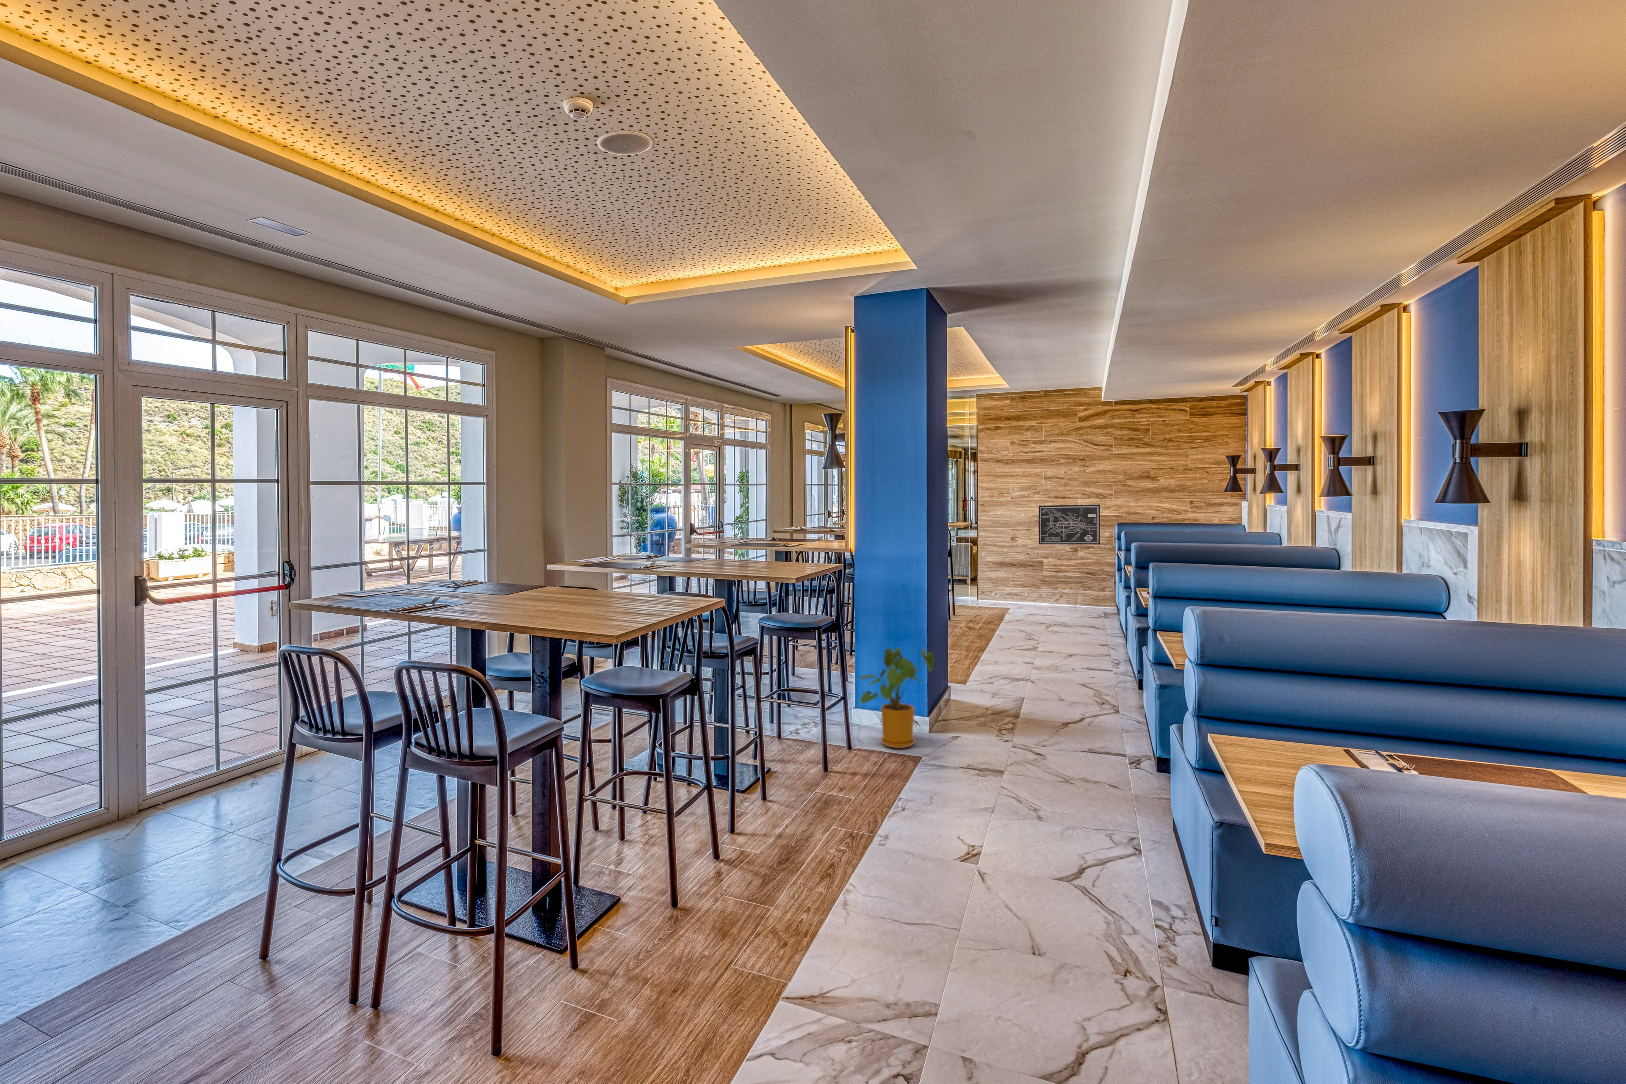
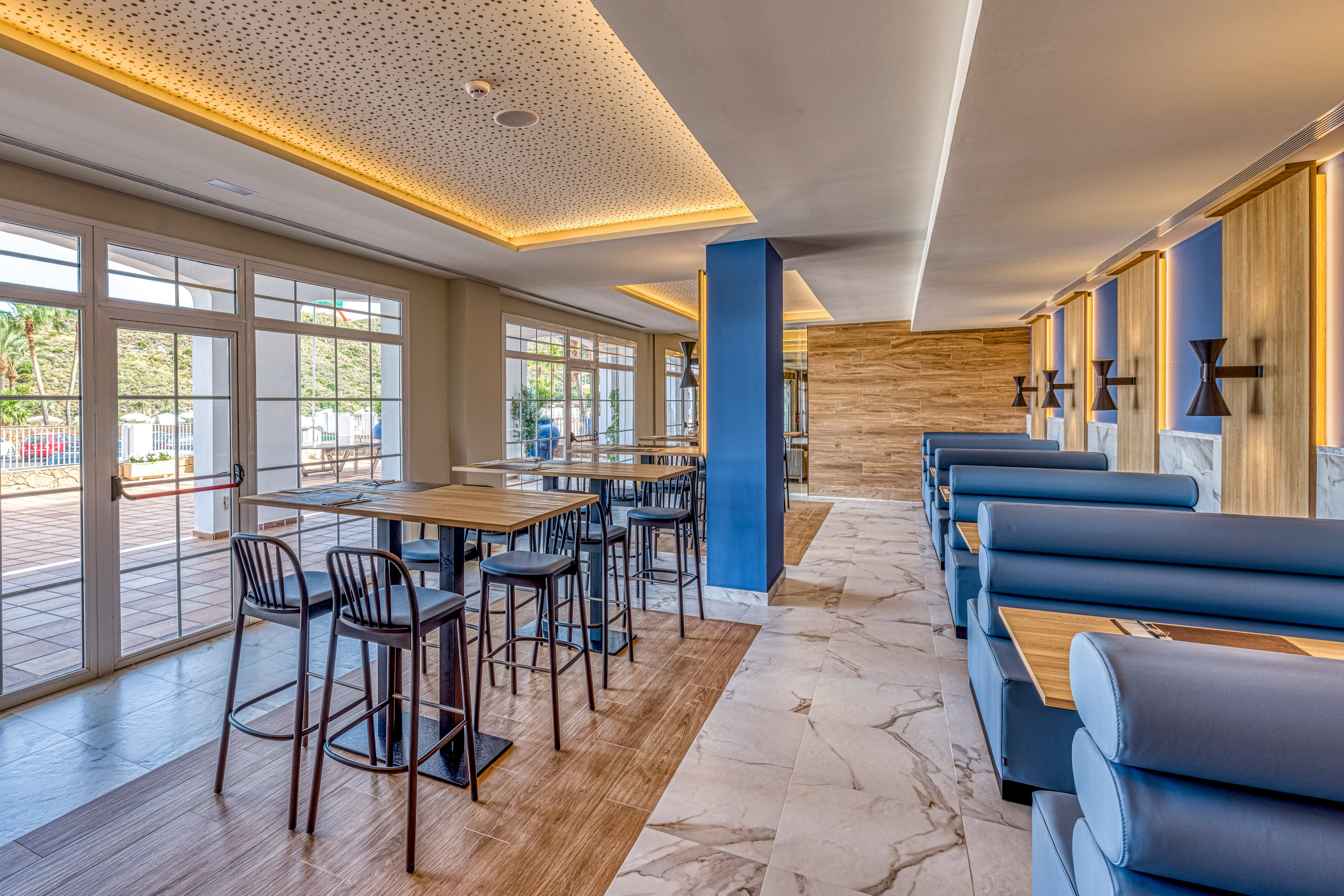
- house plant [855,647,935,749]
- wall art [1038,504,1101,544]
